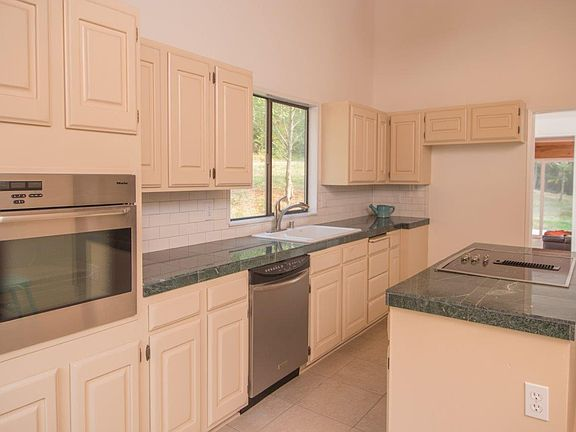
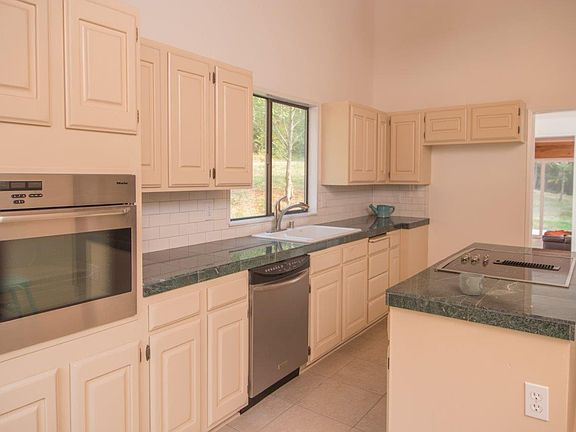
+ mug [459,272,485,296]
